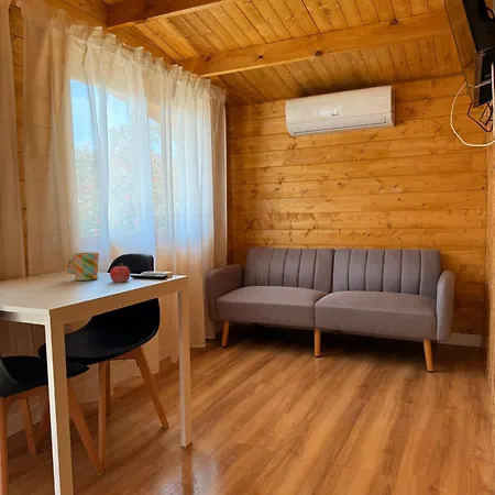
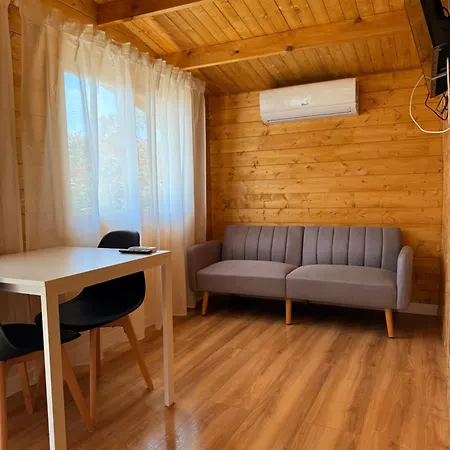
- fruit [109,263,131,284]
- mug [64,252,100,282]
